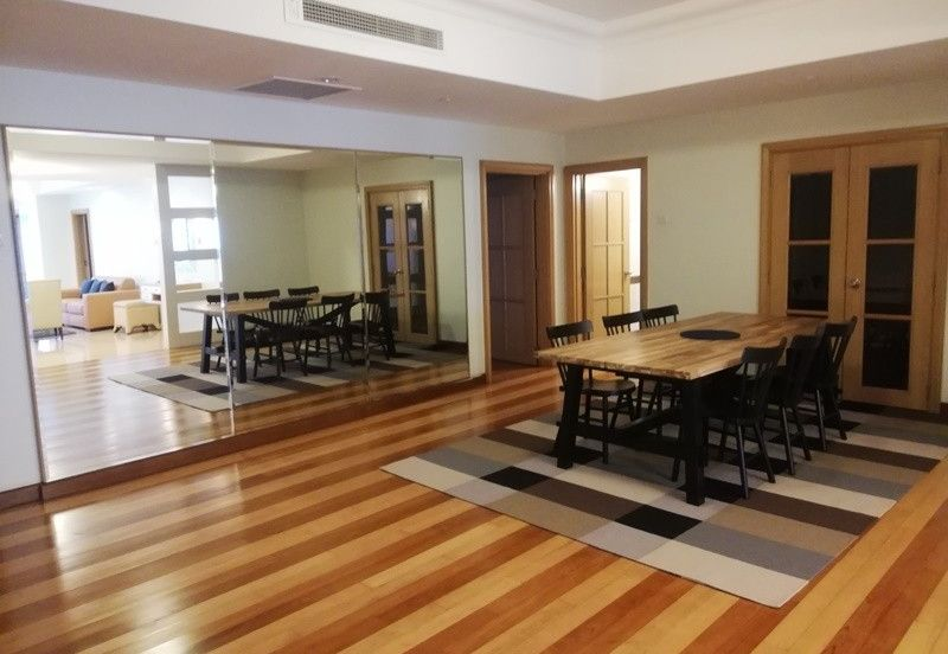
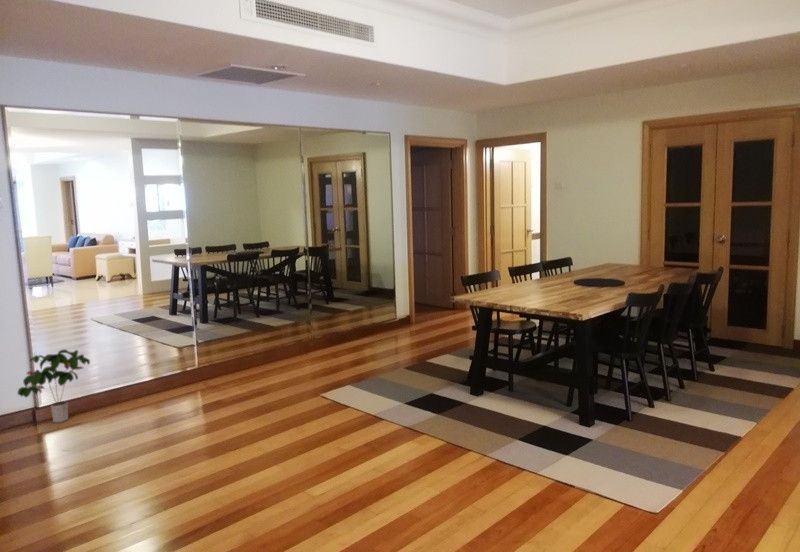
+ potted plant [16,348,91,423]
